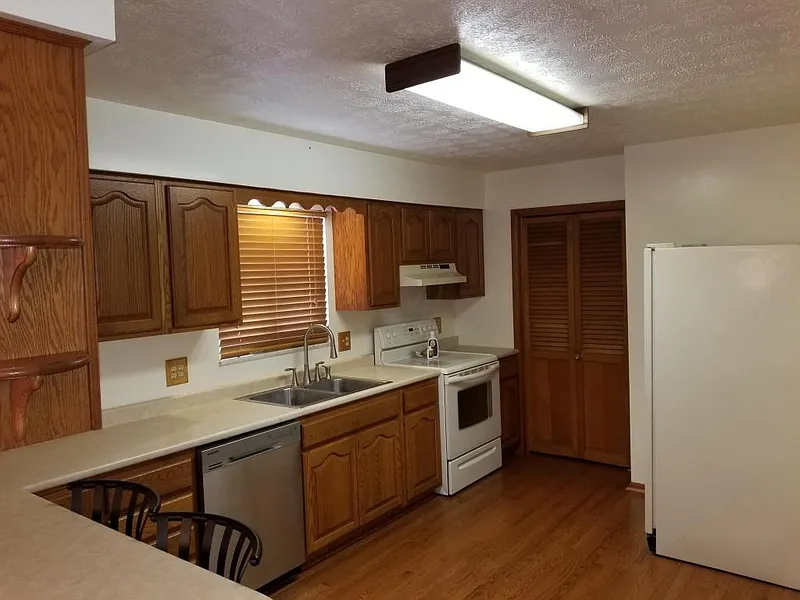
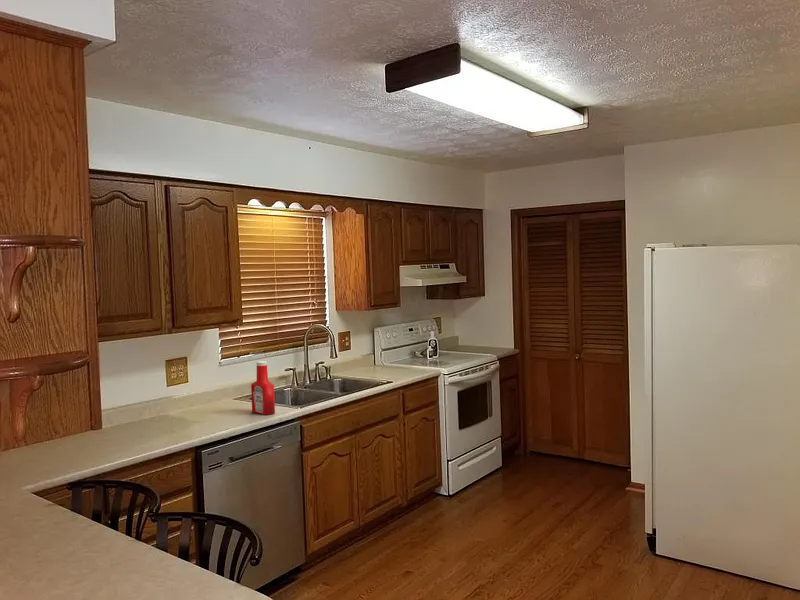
+ soap bottle [250,360,276,416]
